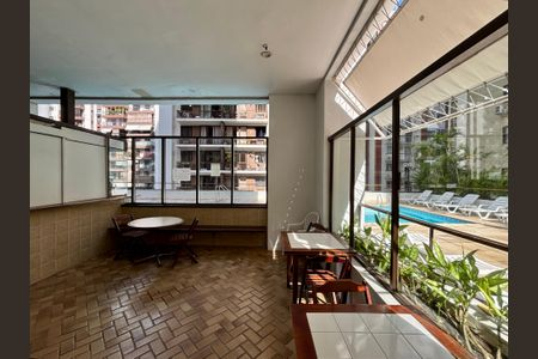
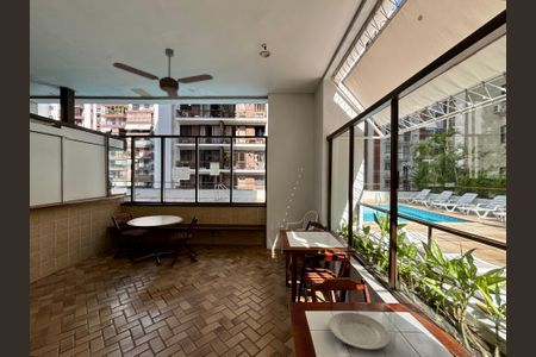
+ ceiling fan [112,48,214,100]
+ plate [328,311,391,351]
